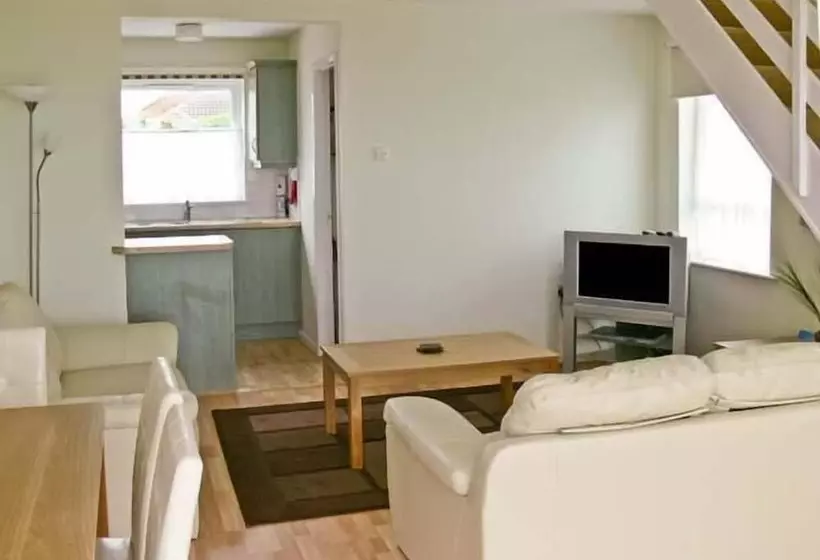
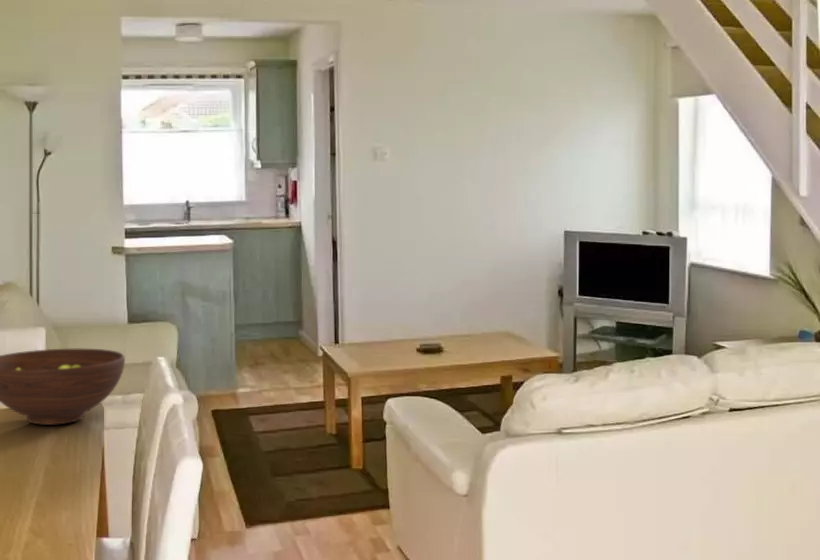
+ fruit bowl [0,348,126,426]
